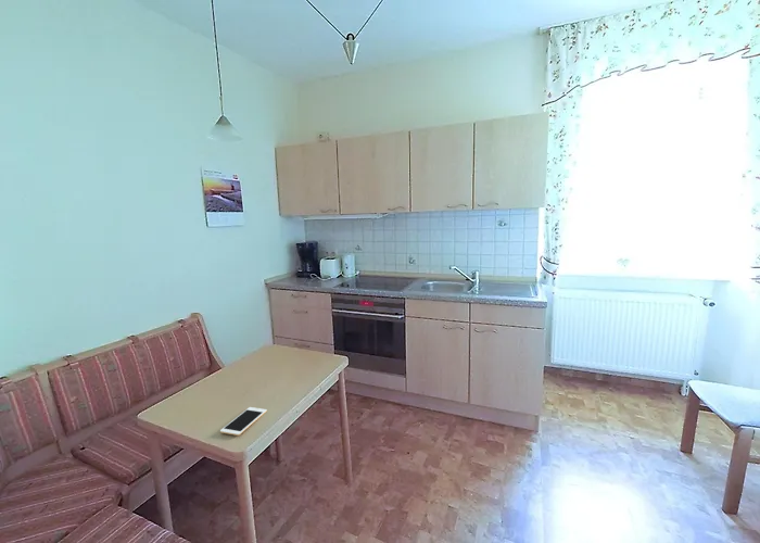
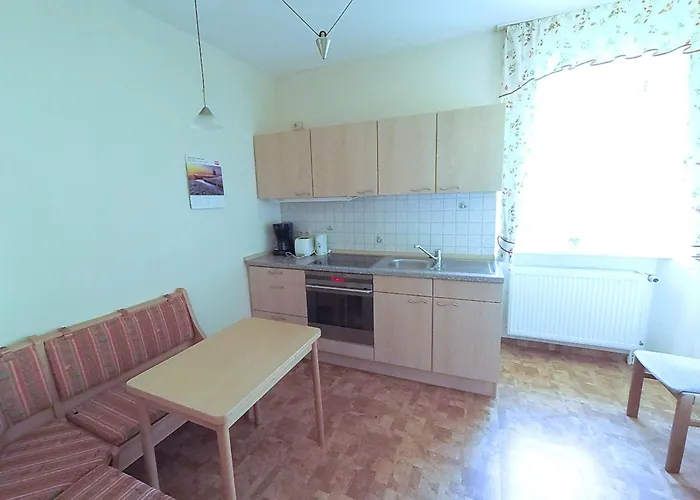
- cell phone [219,406,268,437]
